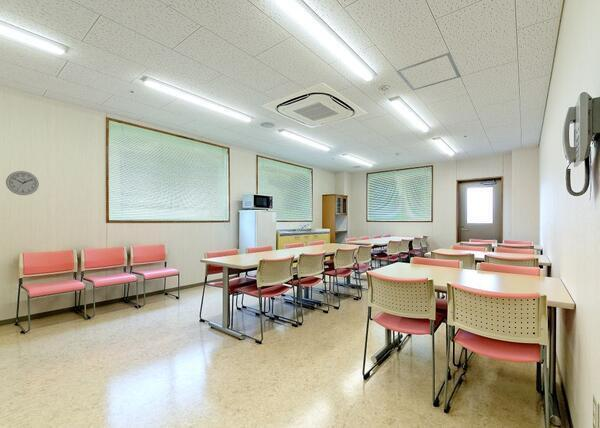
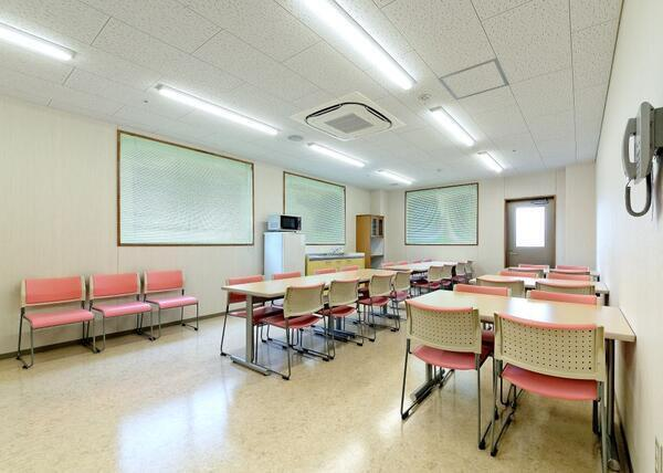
- wall clock [5,170,40,196]
